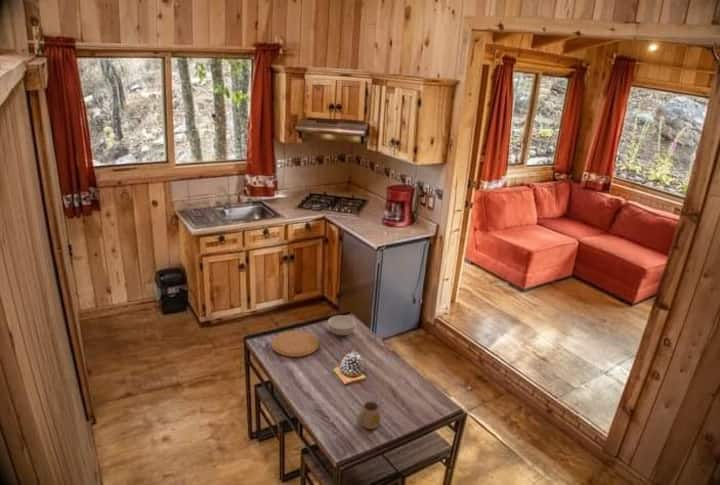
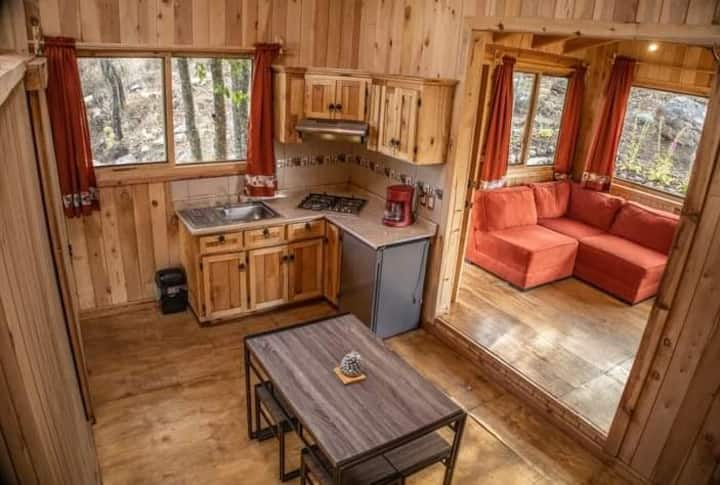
- cereal bowl [327,314,357,336]
- plate [271,330,320,358]
- mug [356,400,382,430]
